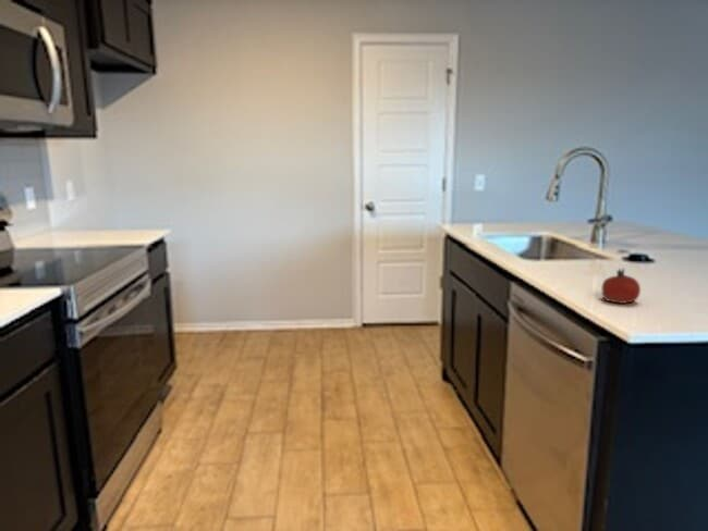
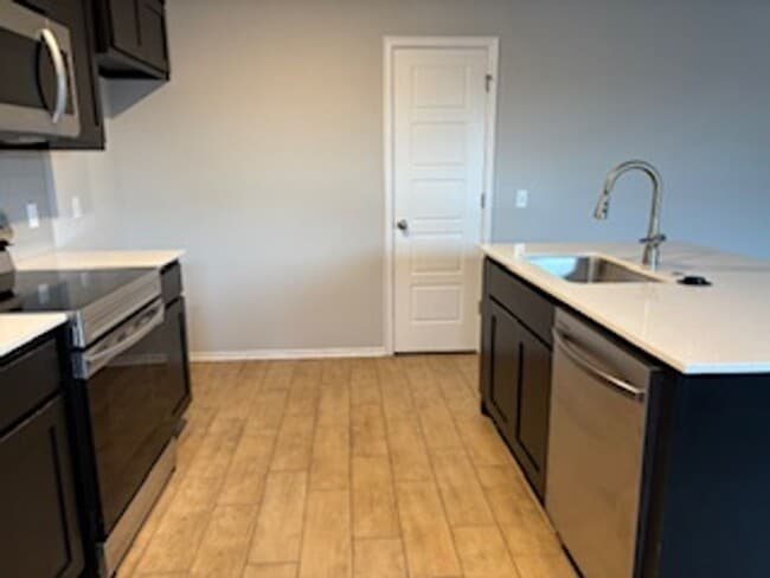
- fruit [600,268,642,305]
